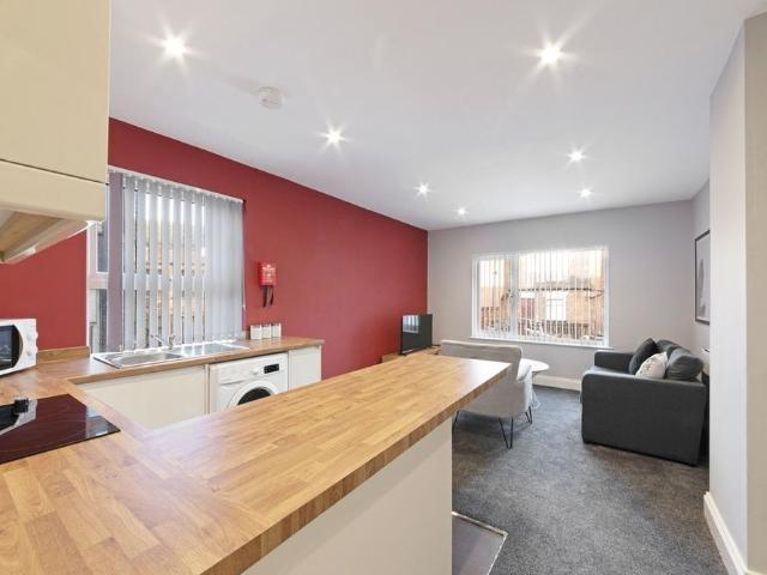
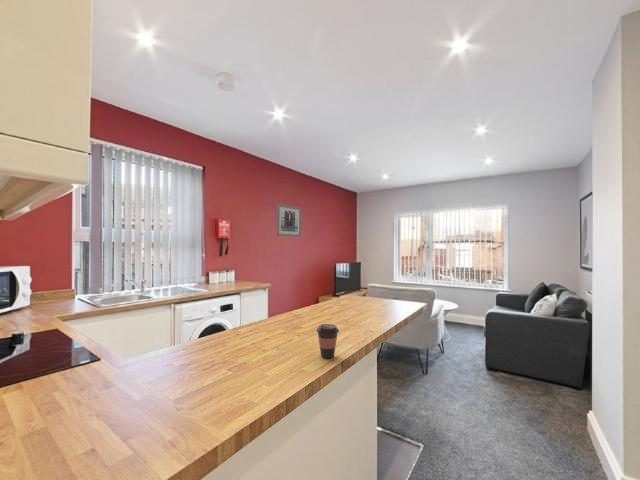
+ coffee cup [315,323,340,359]
+ wall art [276,203,302,238]
